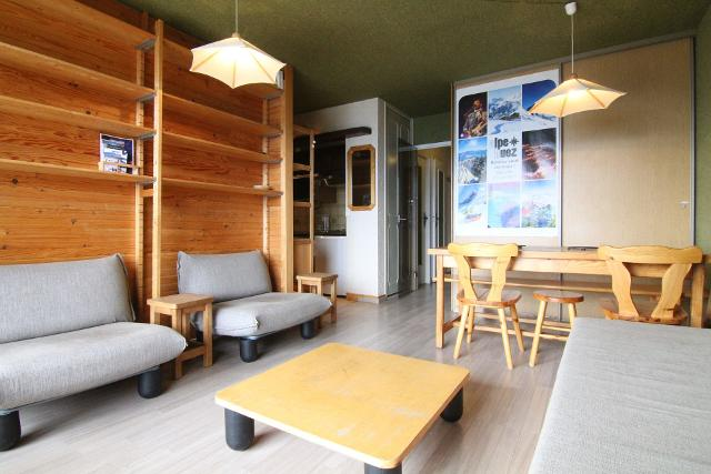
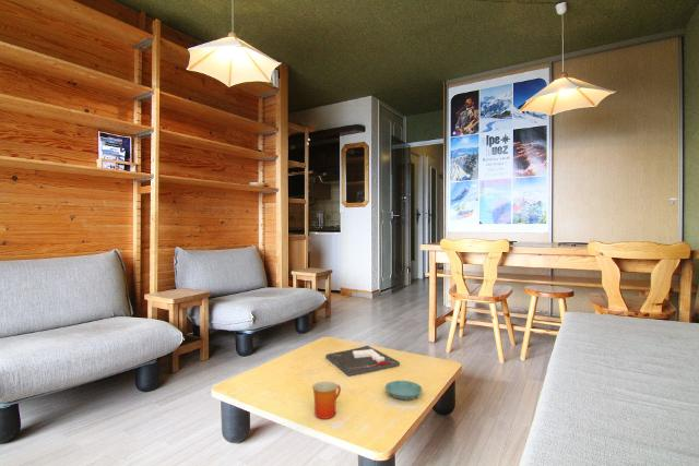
+ board game [324,345,401,377]
+ mug [311,381,342,420]
+ saucer [384,380,423,401]
